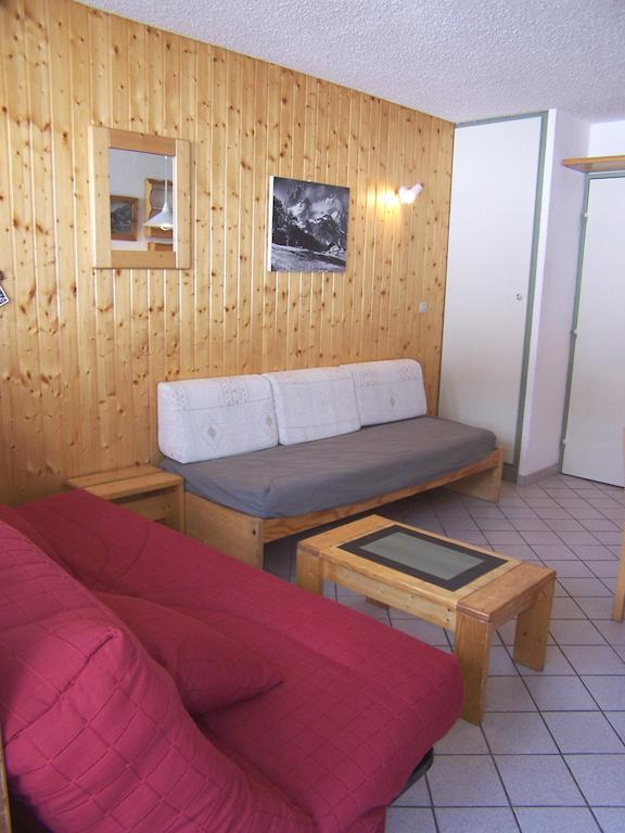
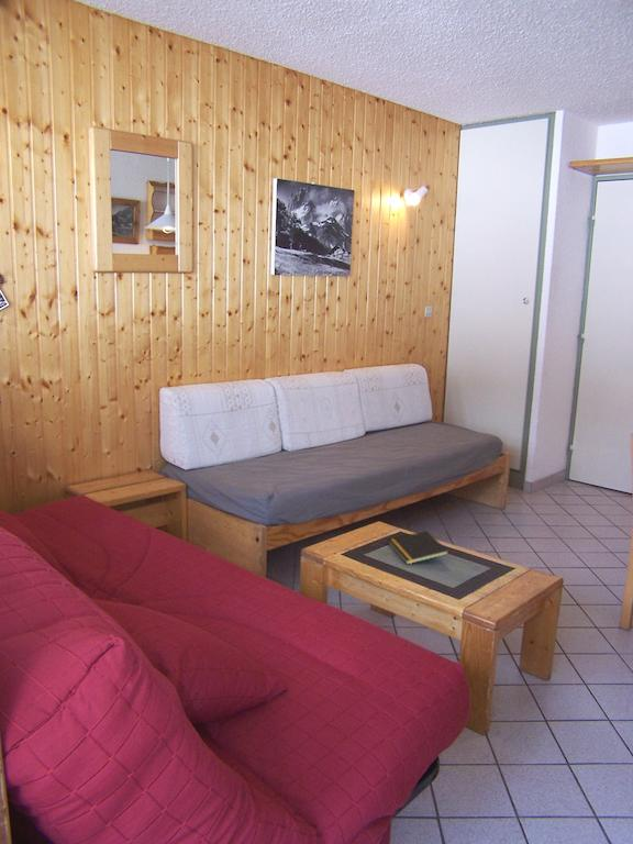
+ notepad [387,530,449,566]
